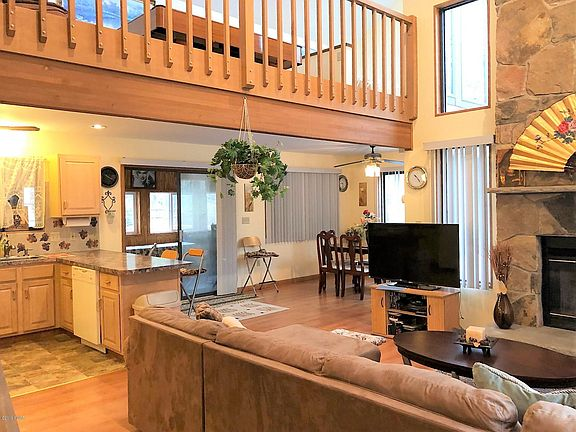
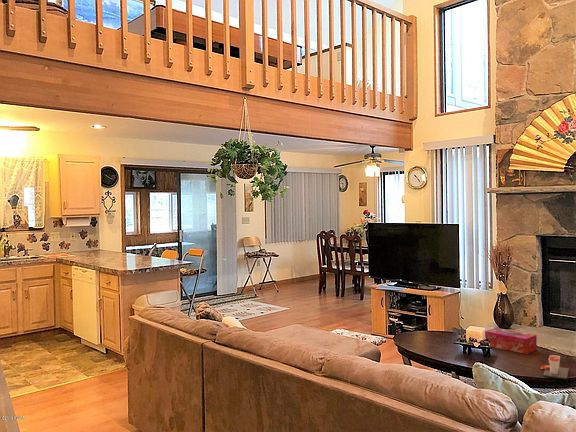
+ tissue box [484,327,538,355]
+ cup [540,354,570,380]
